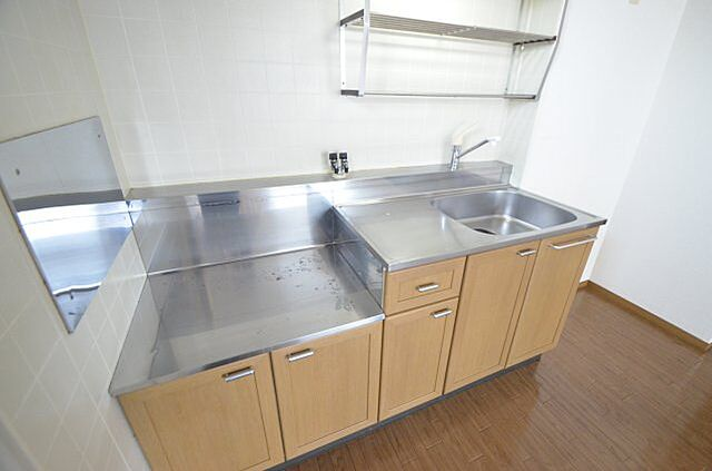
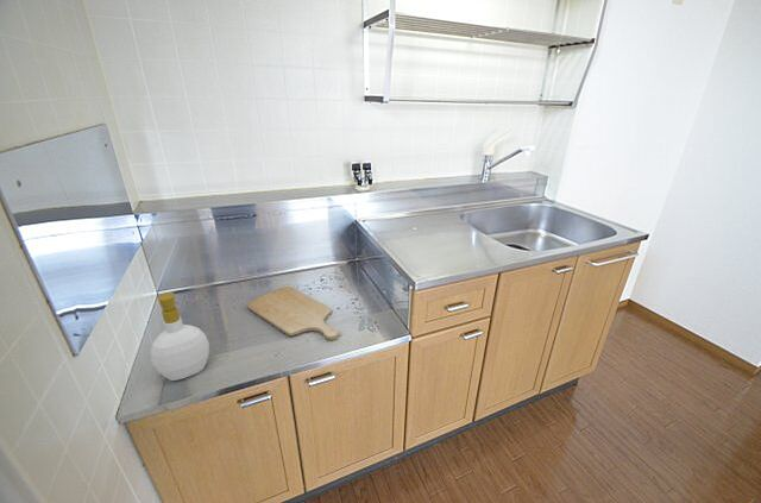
+ chopping board [246,285,340,341]
+ soap bottle [150,291,210,382]
